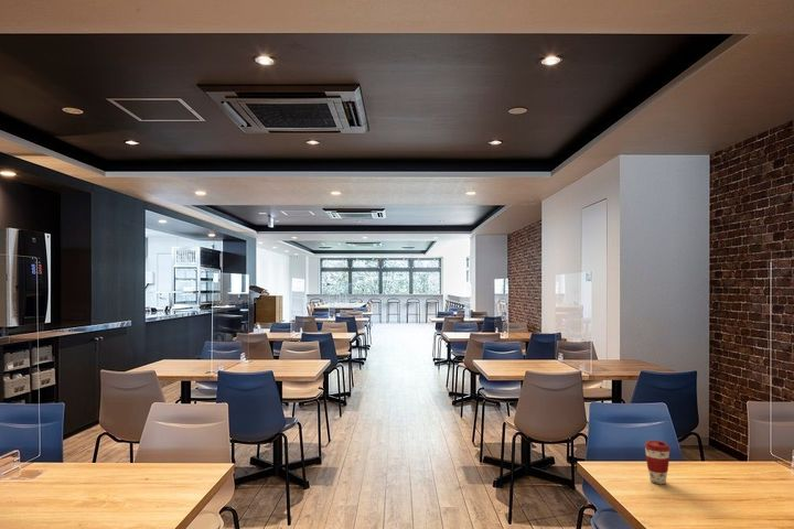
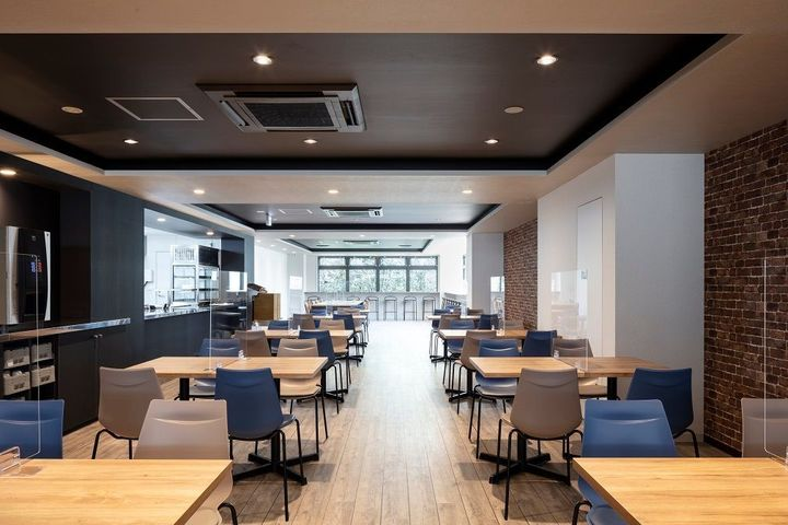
- coffee cup [643,440,672,485]
